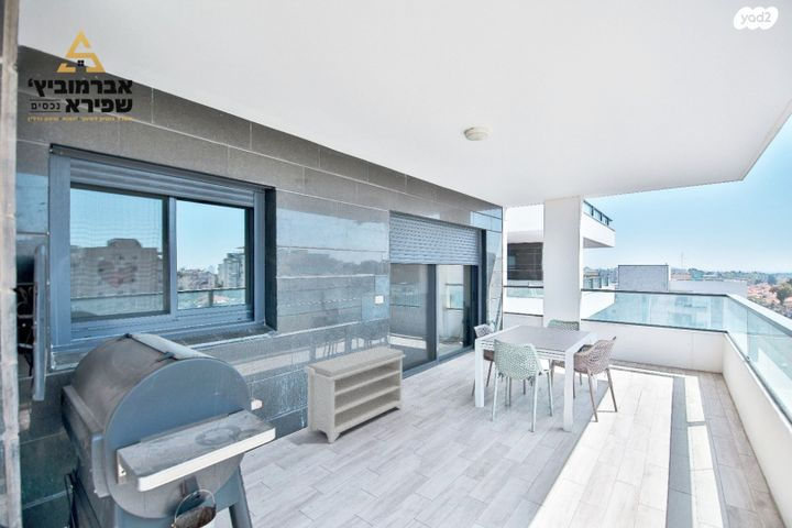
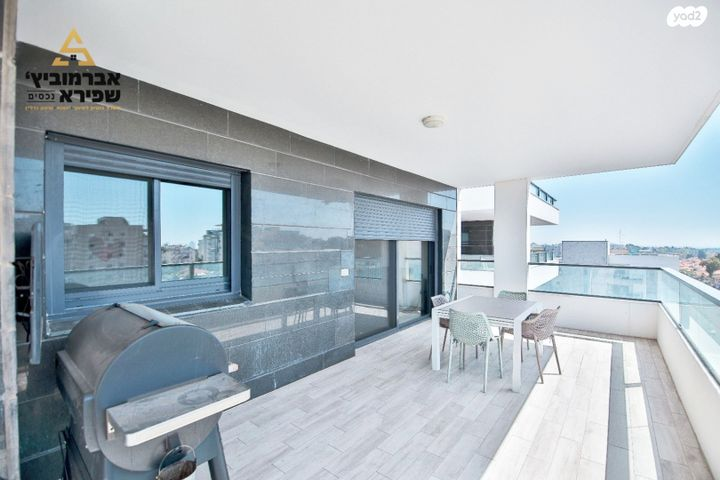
- bench [302,345,407,444]
